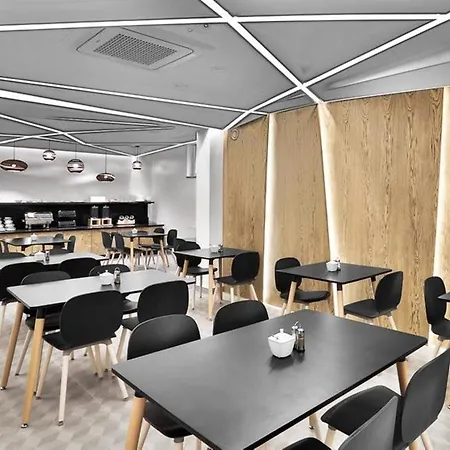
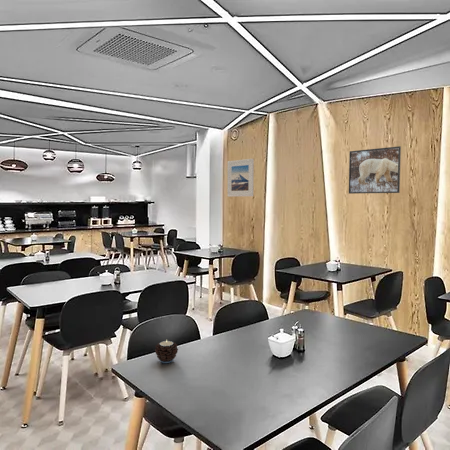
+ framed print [226,158,255,197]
+ candle [154,340,179,364]
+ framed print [348,145,402,195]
